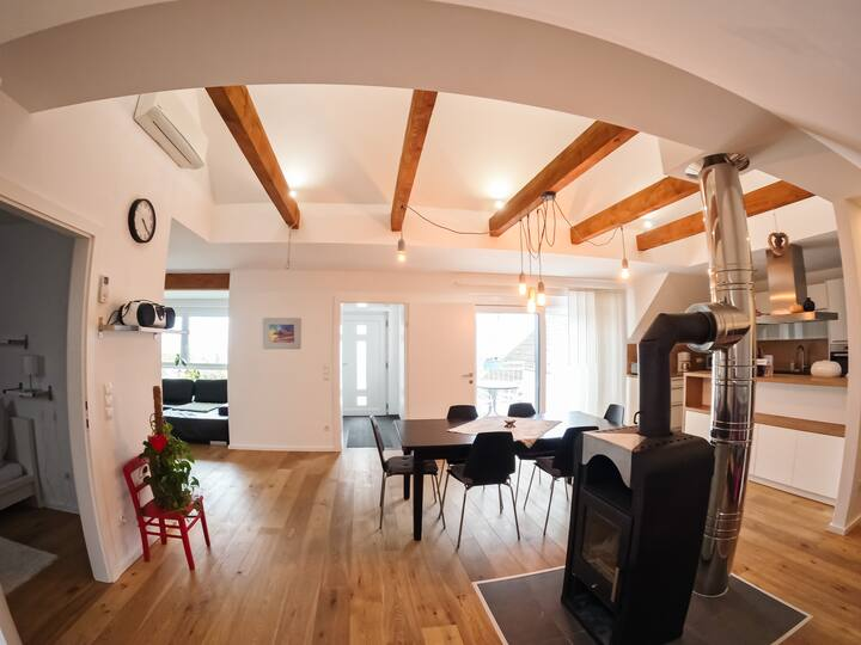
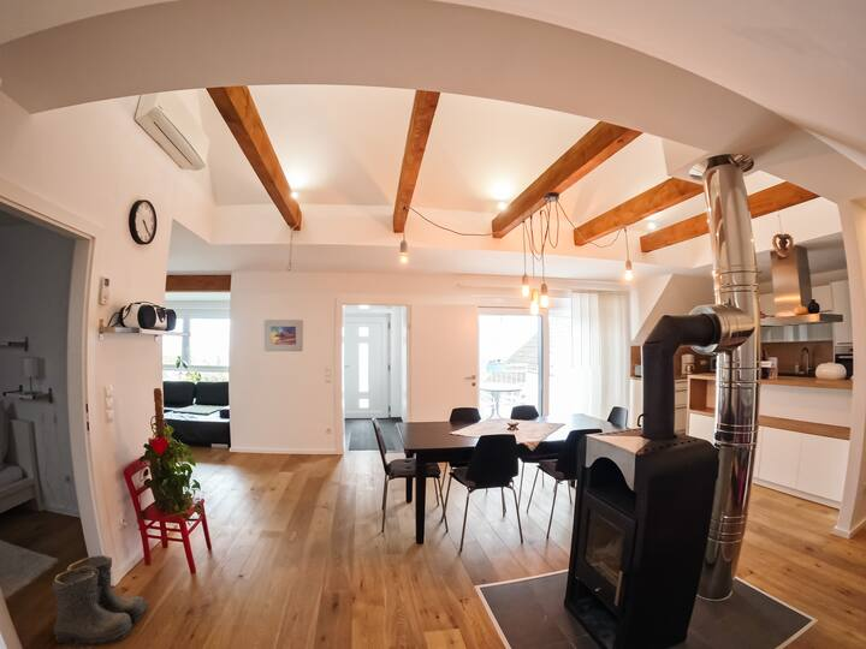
+ boots [52,554,150,648]
